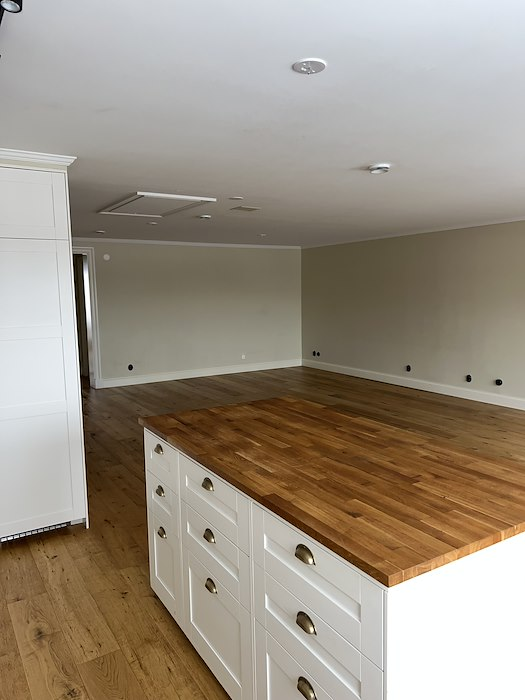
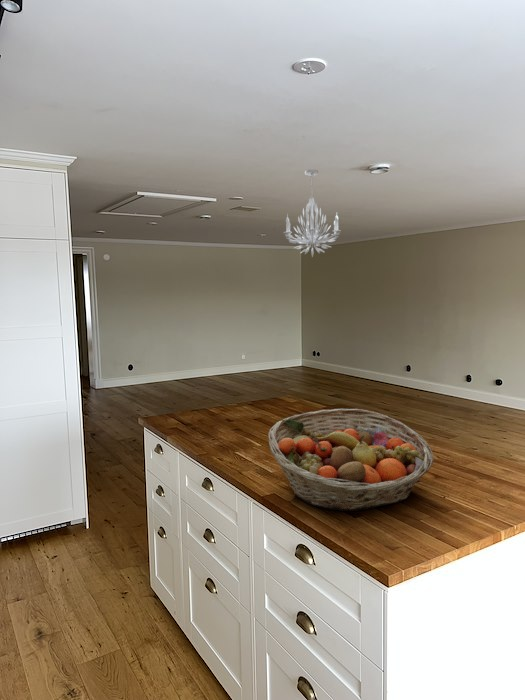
+ chandelier [282,168,342,259]
+ fruit basket [267,408,435,512]
